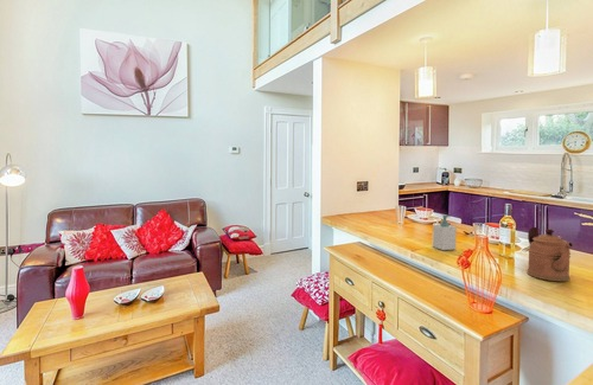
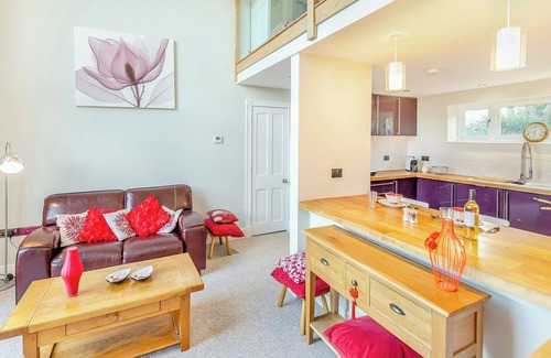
- coffeepot [525,226,574,282]
- soap bottle [432,213,458,251]
